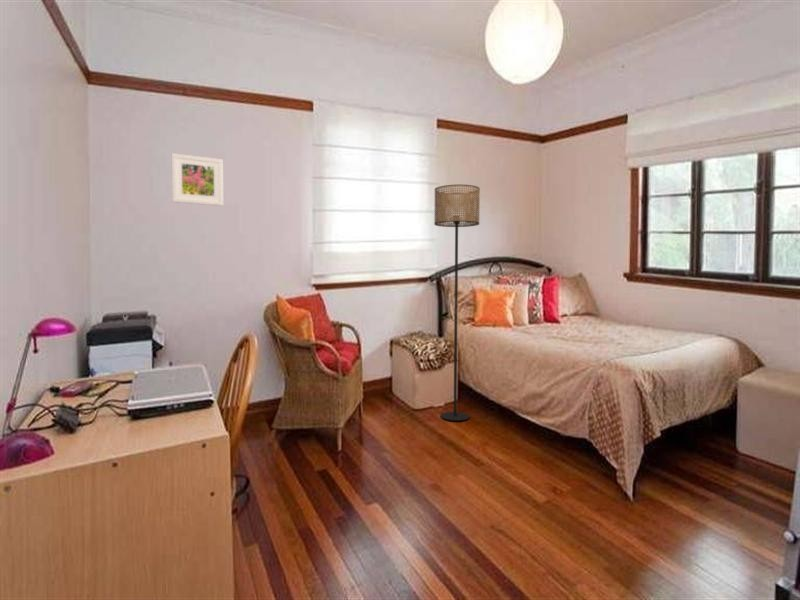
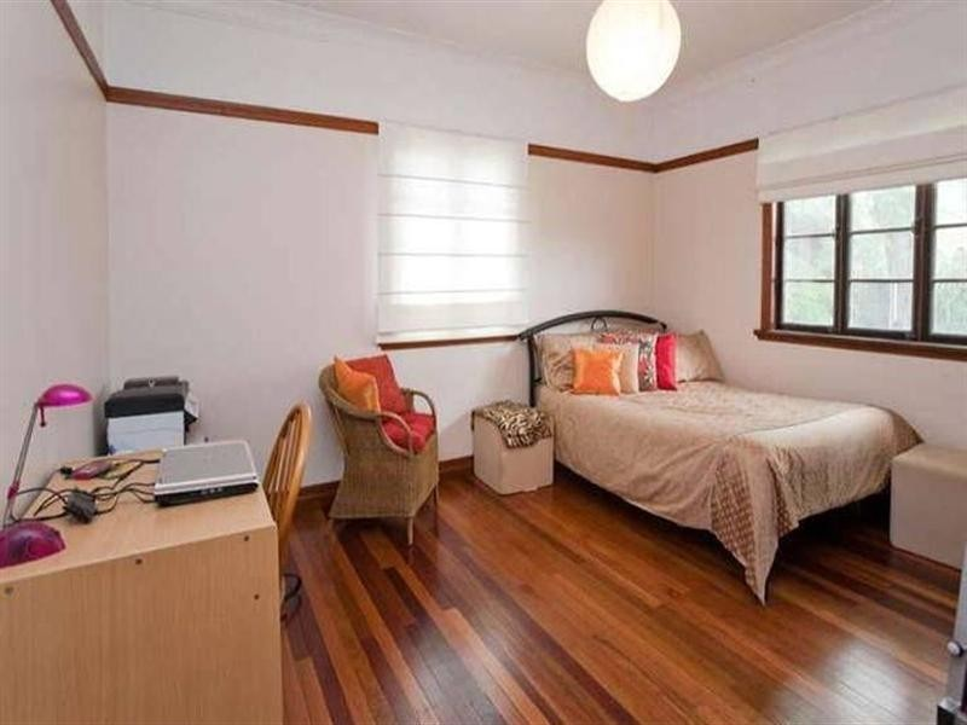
- floor lamp [433,184,481,422]
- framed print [171,152,224,207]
